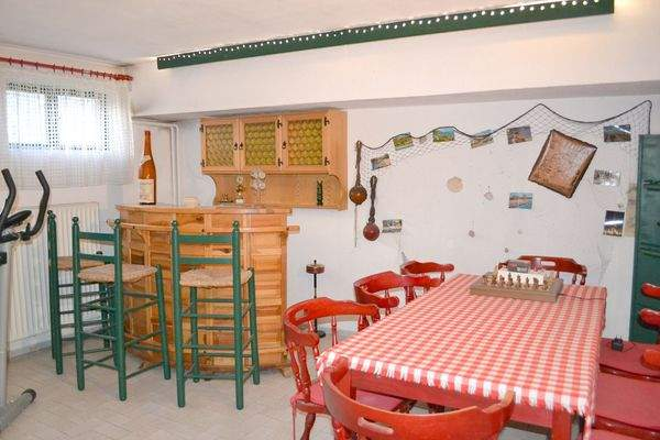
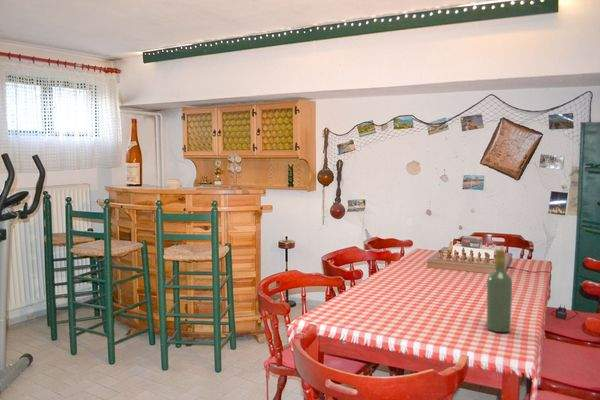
+ wine bottle [486,249,513,333]
